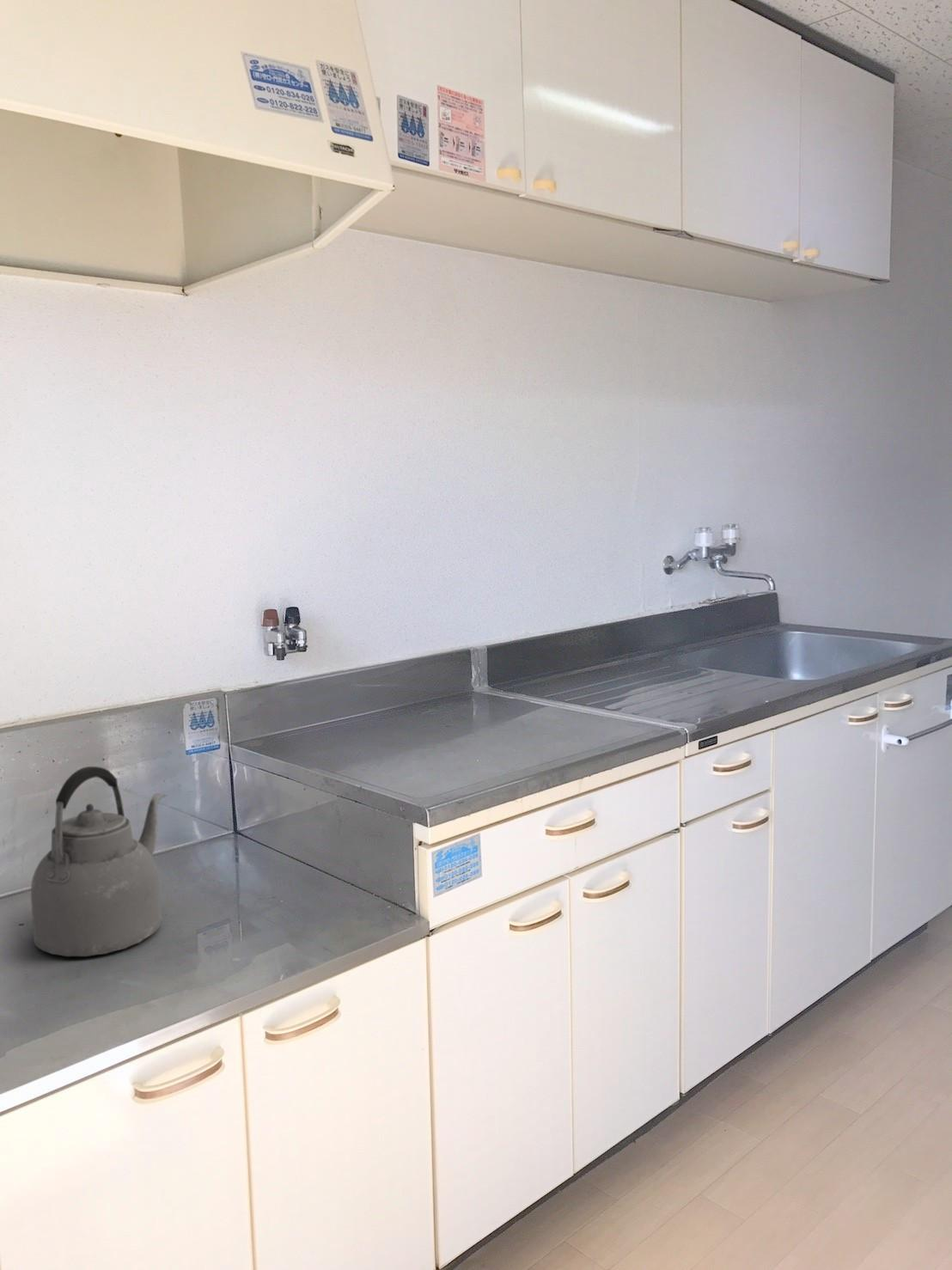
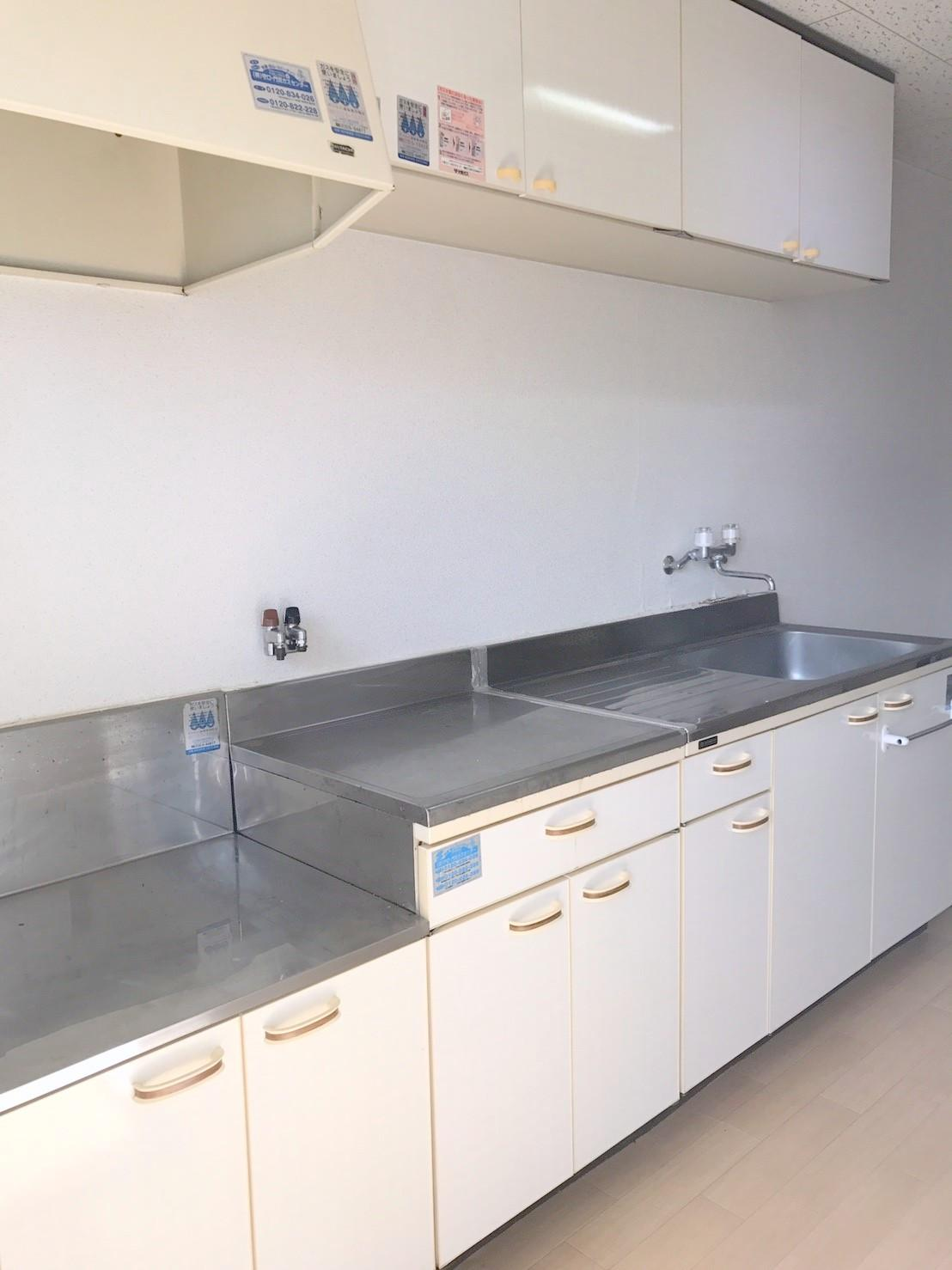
- kettle [30,766,168,957]
